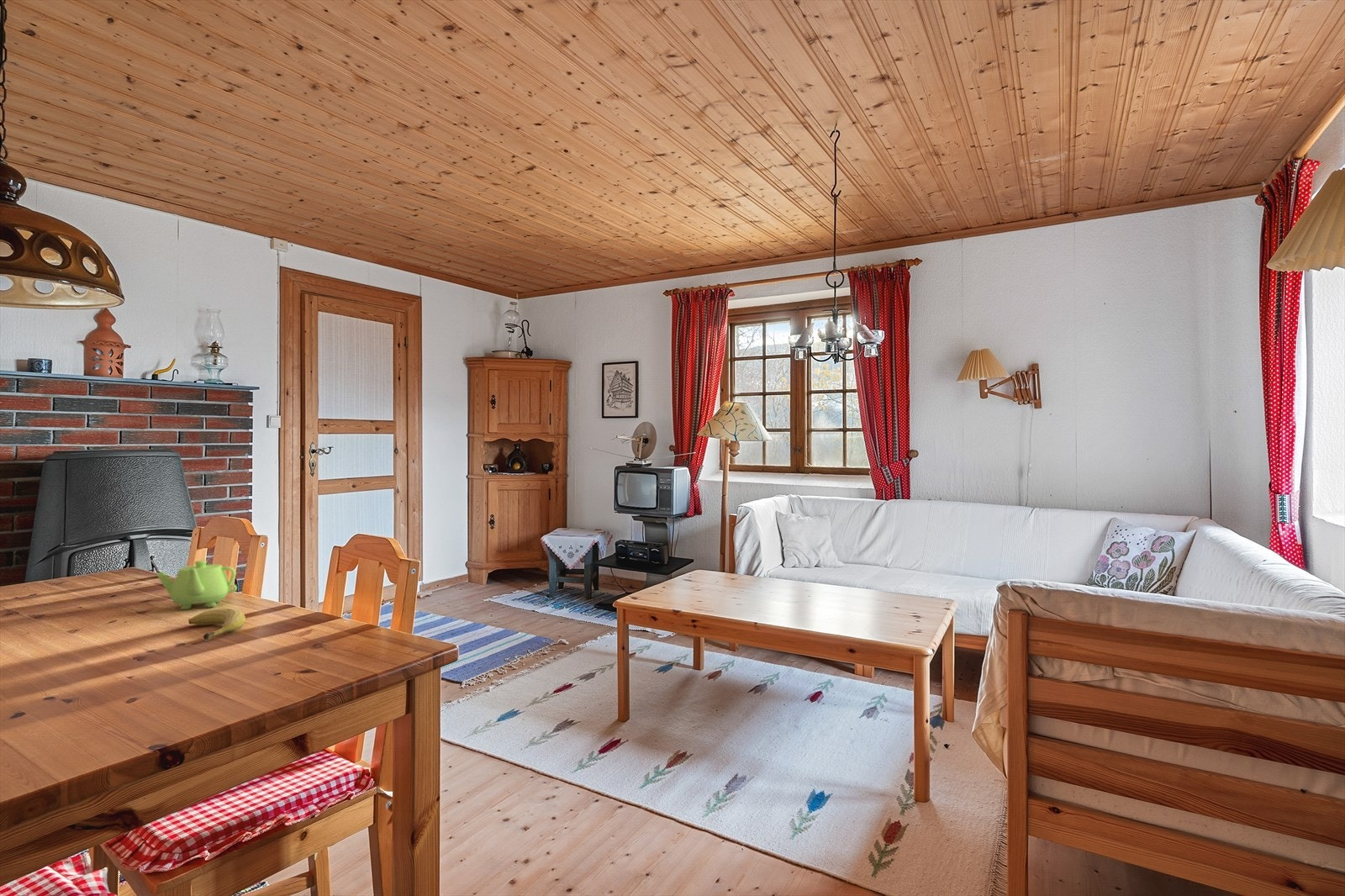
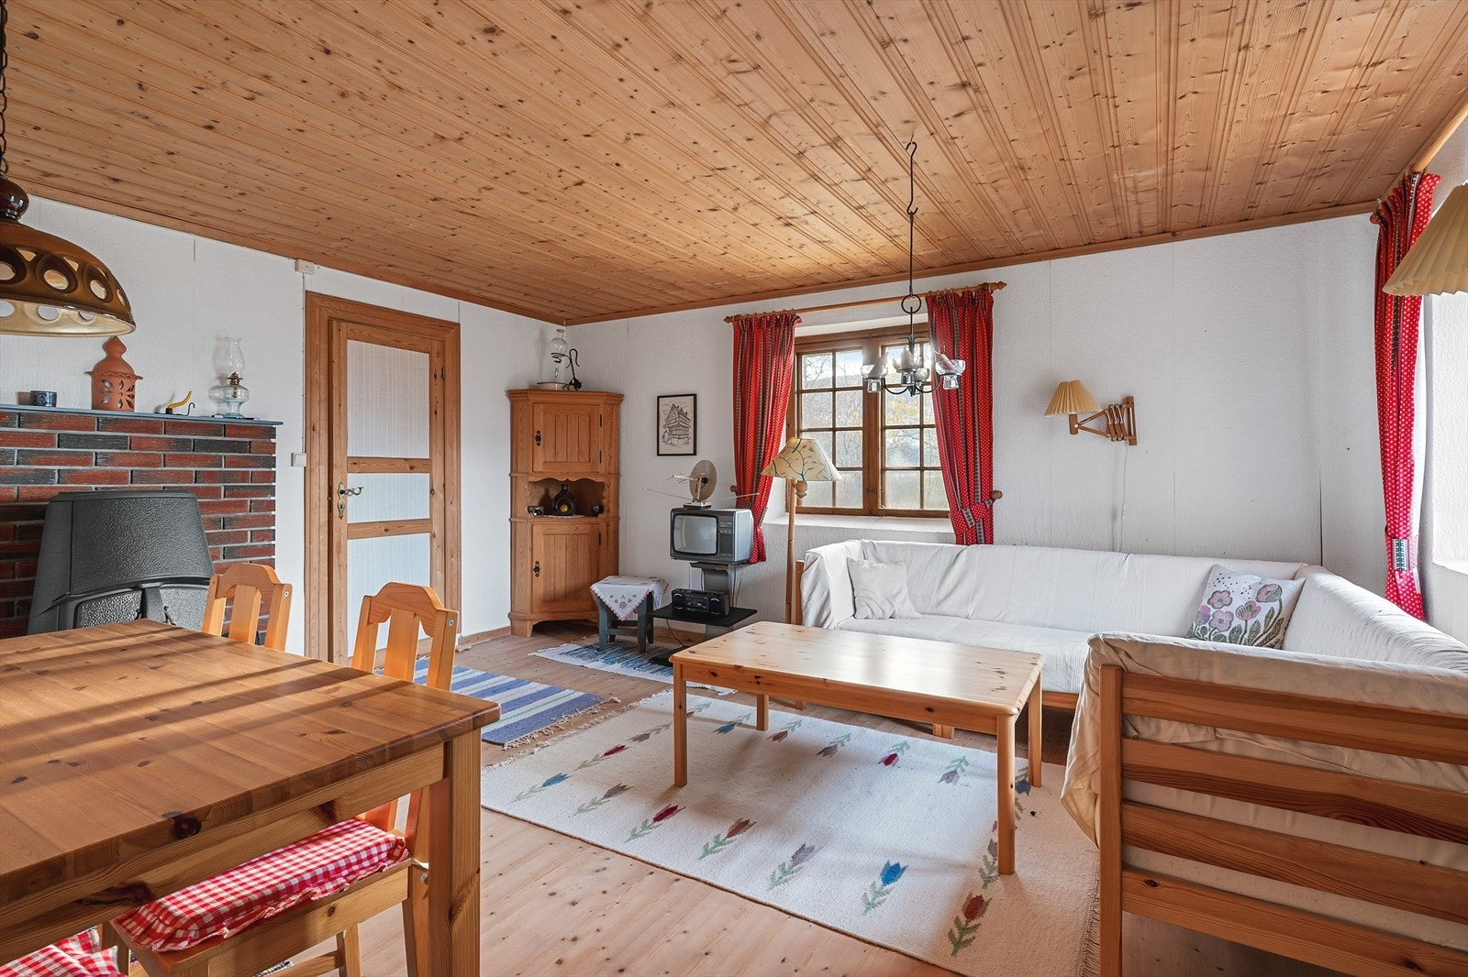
- fruit [187,608,246,640]
- teapot [156,560,238,610]
